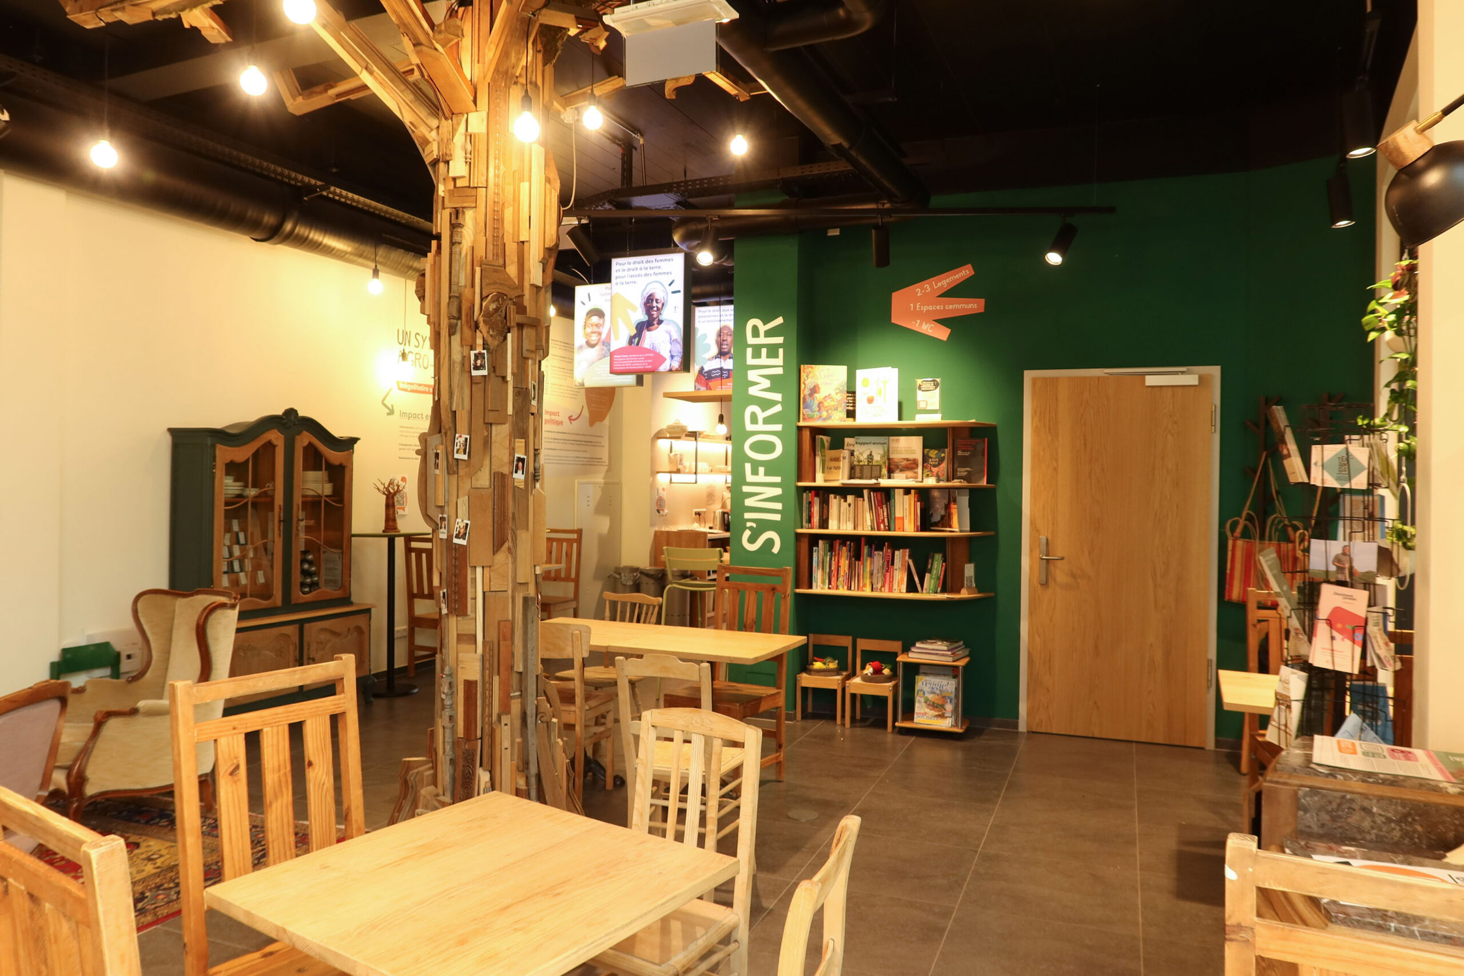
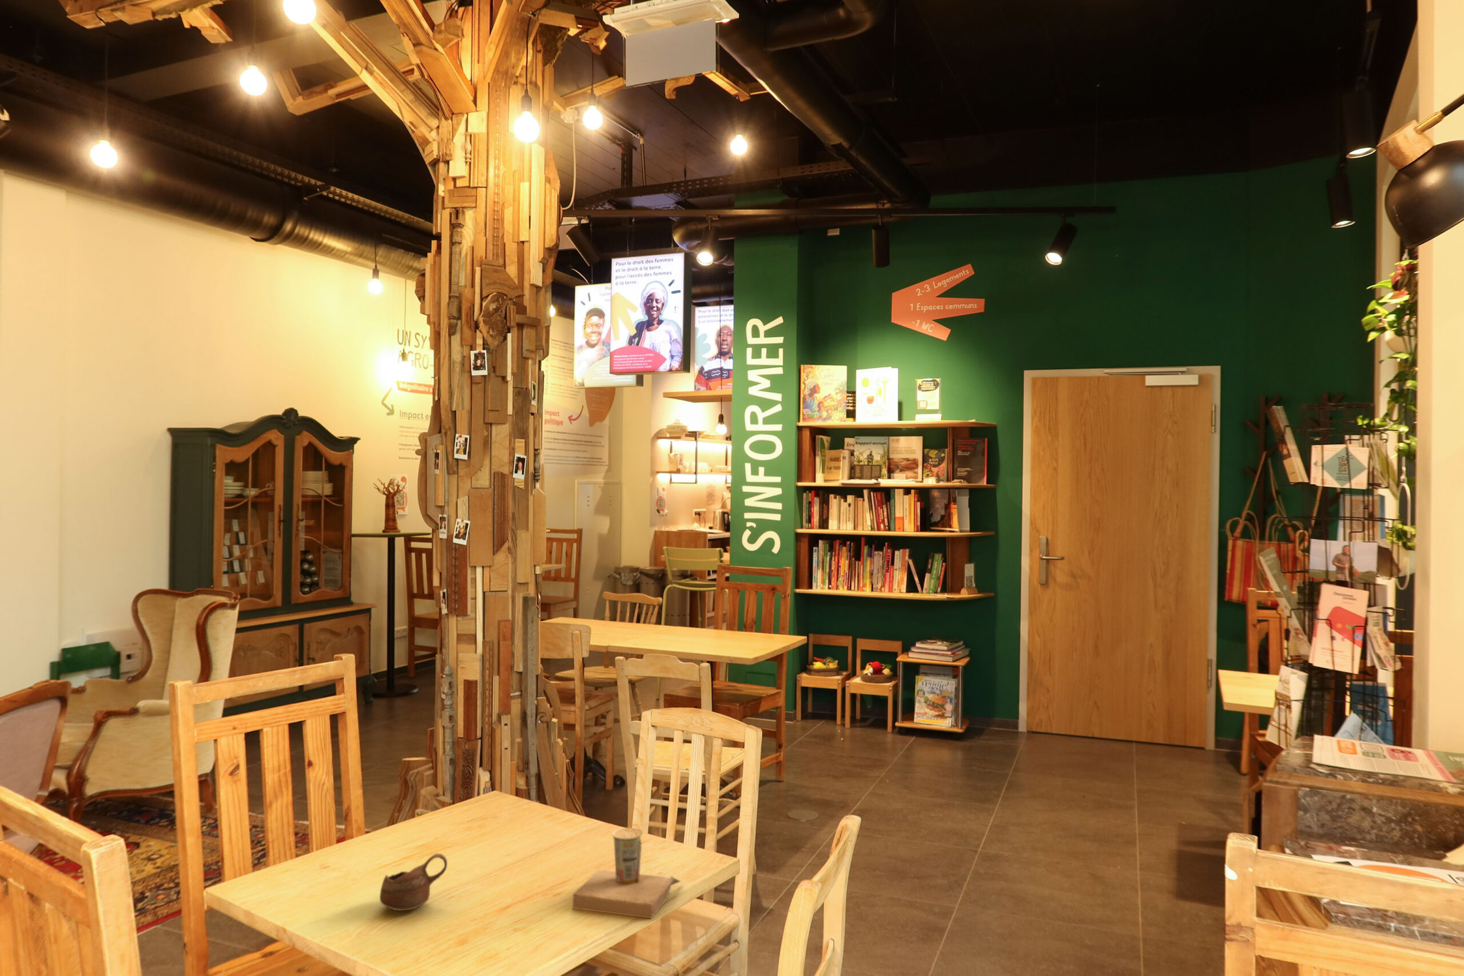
+ cup [572,828,682,919]
+ cup [379,853,448,912]
